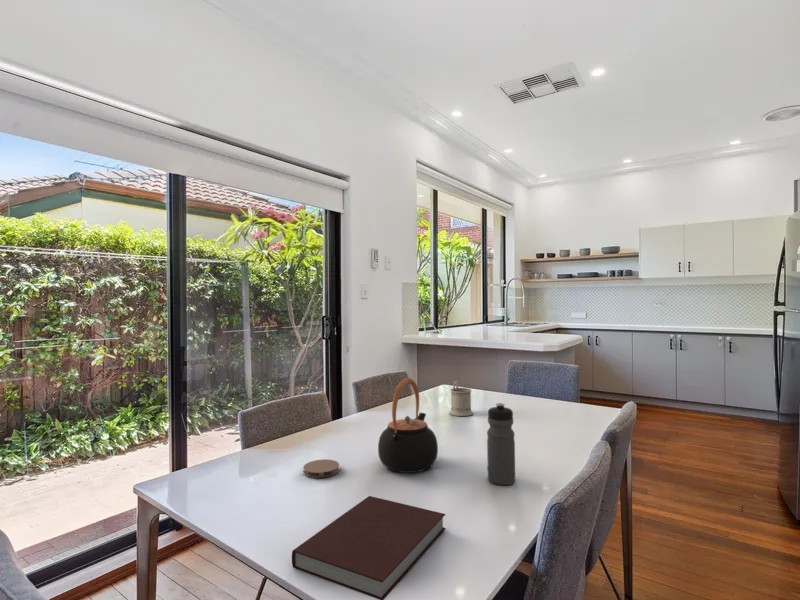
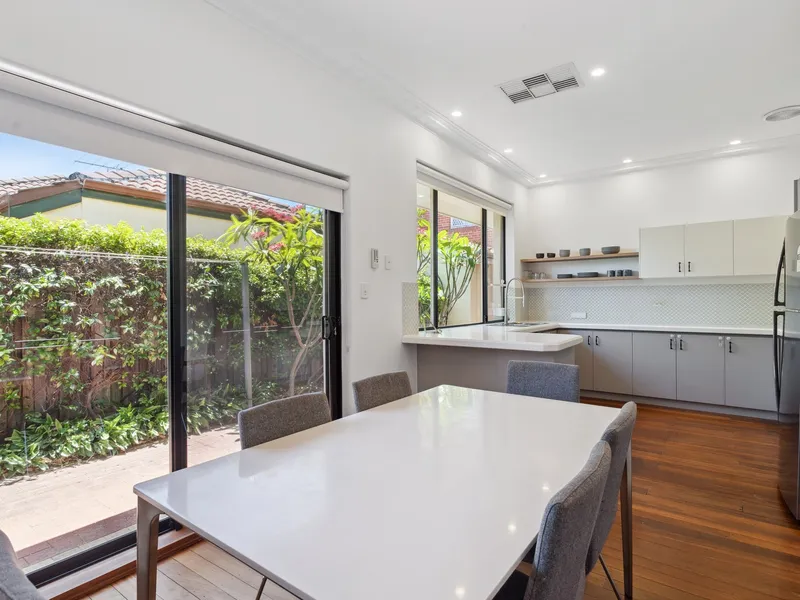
- teapot [377,377,439,474]
- notebook [291,495,447,600]
- water bottle [486,402,516,486]
- coaster [302,458,340,479]
- mug [448,380,474,417]
